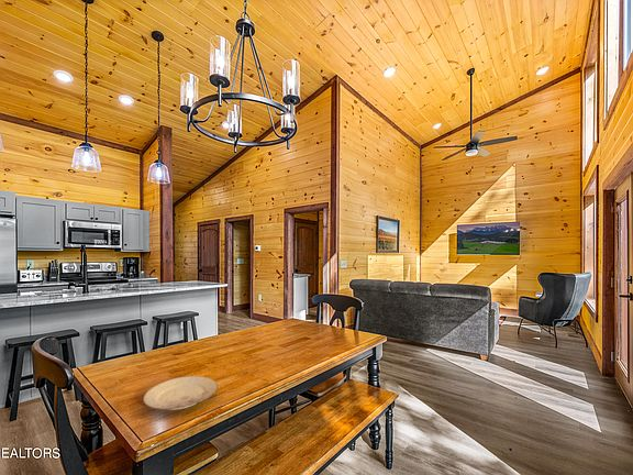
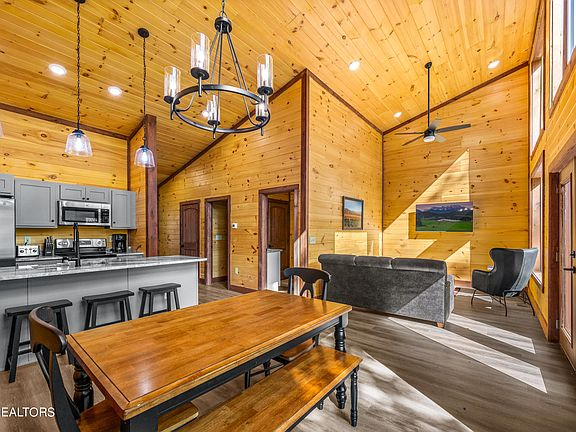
- plate [142,375,219,411]
